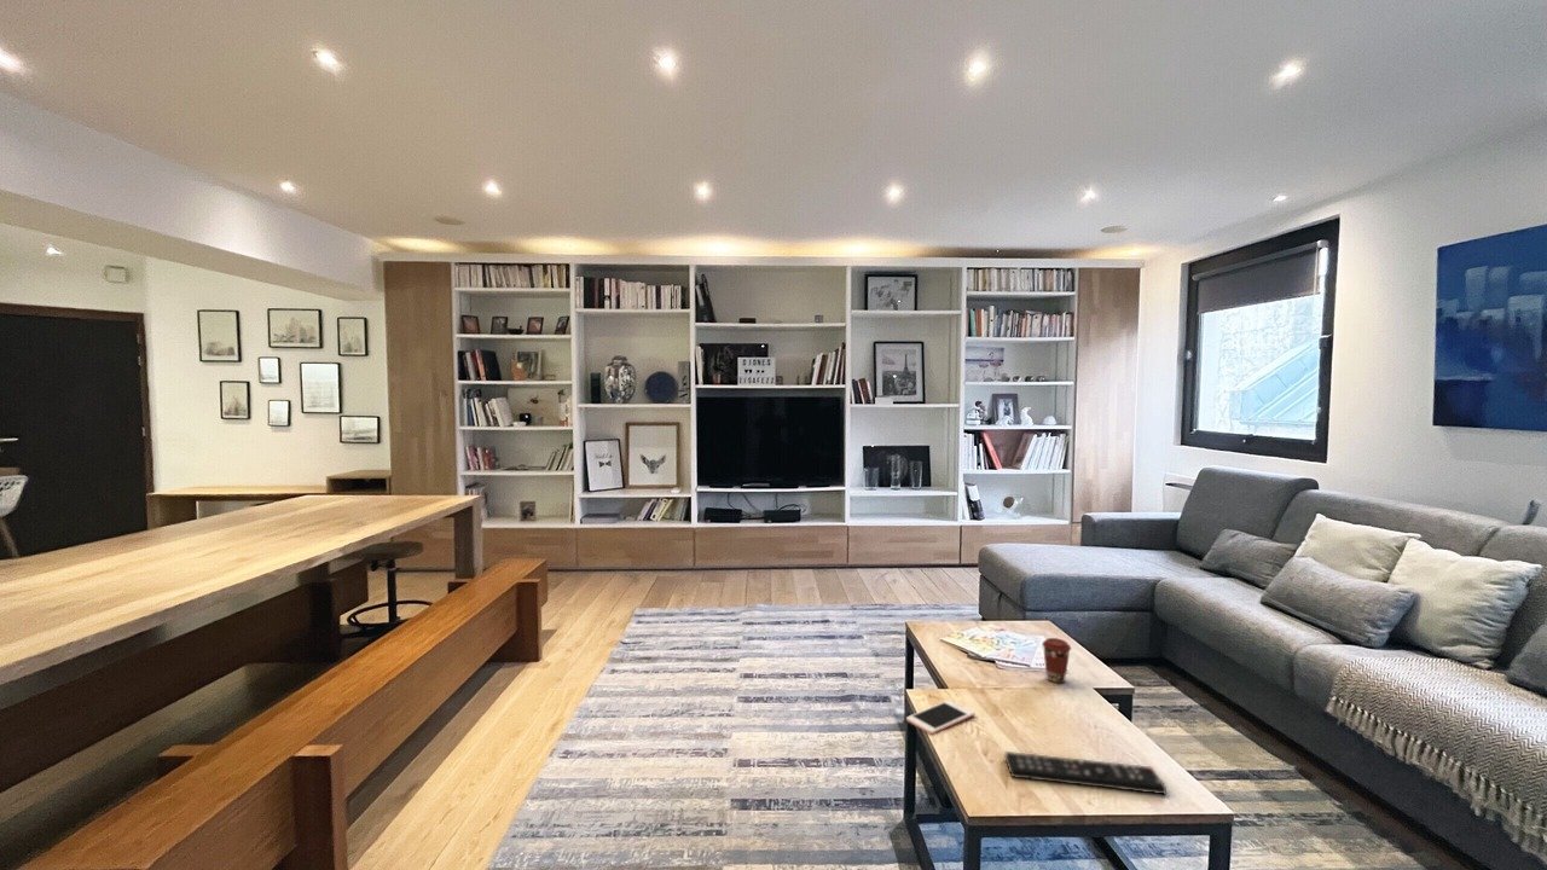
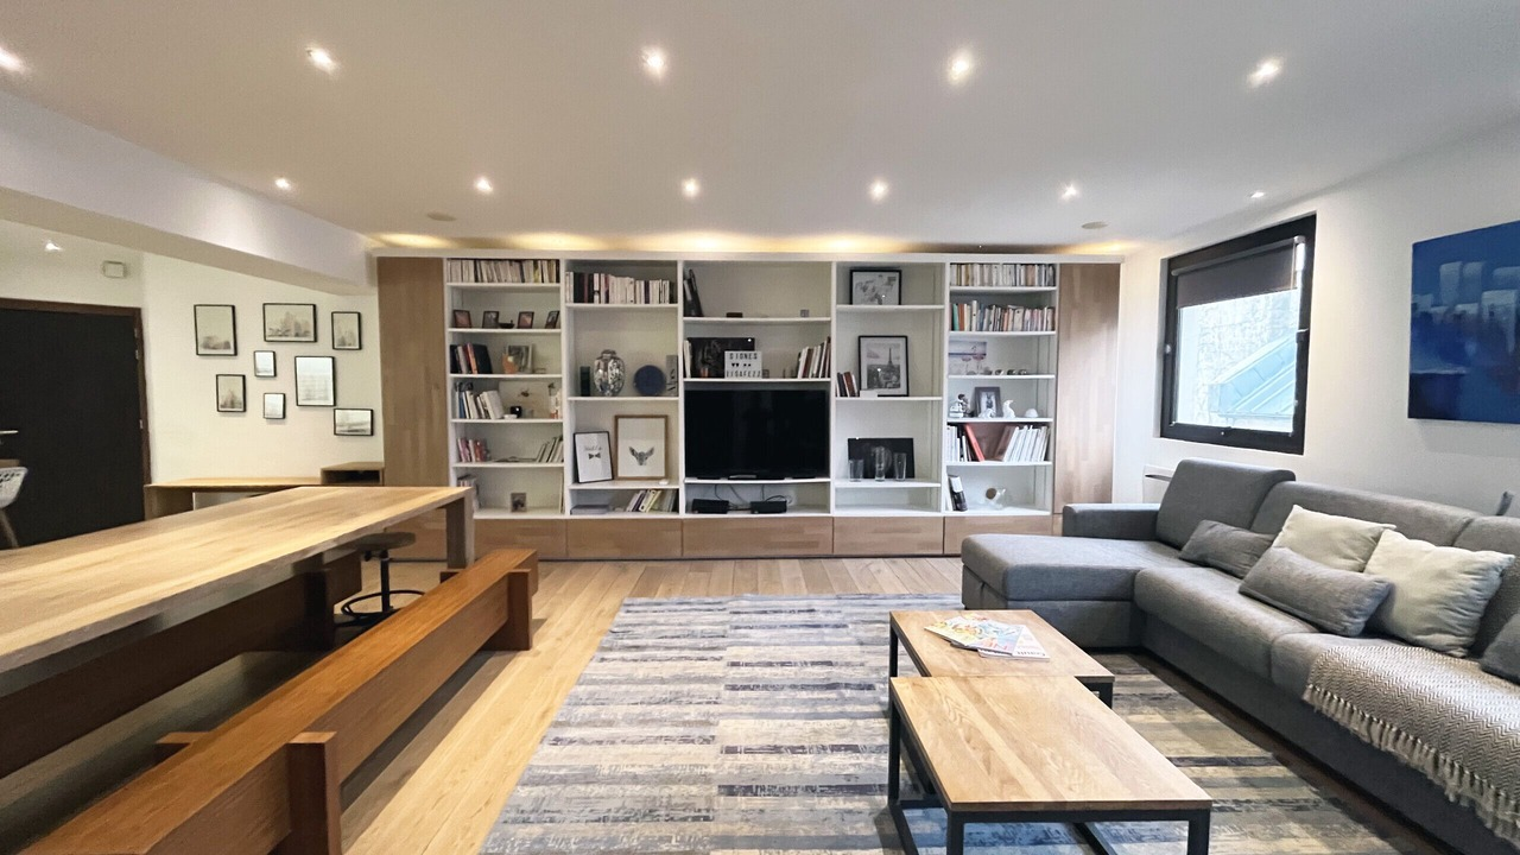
- remote control [1004,750,1168,795]
- coffee cup [1041,637,1072,684]
- cell phone [905,698,977,736]
